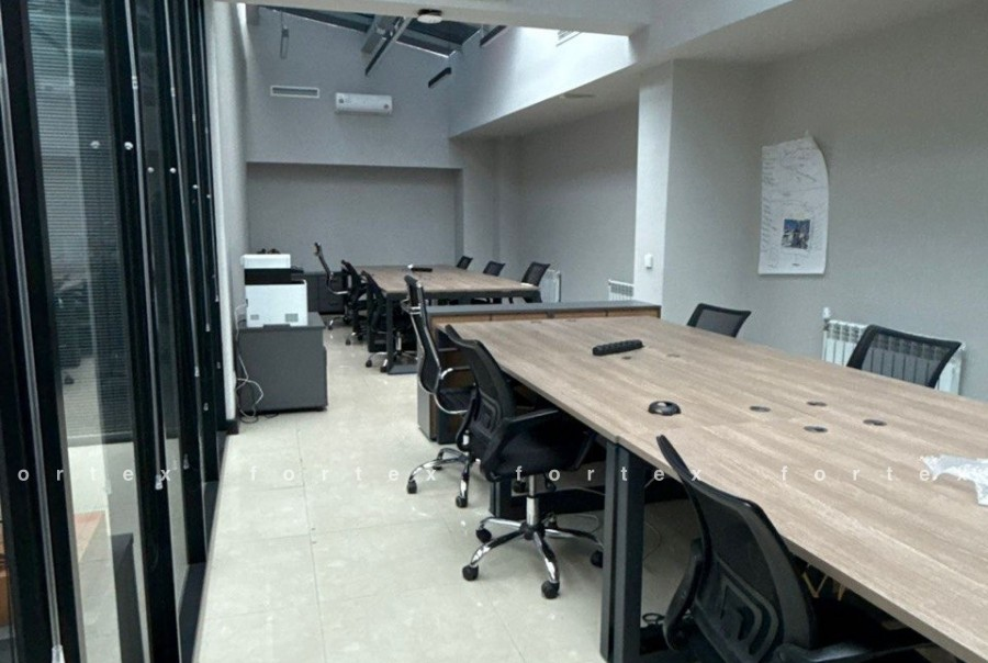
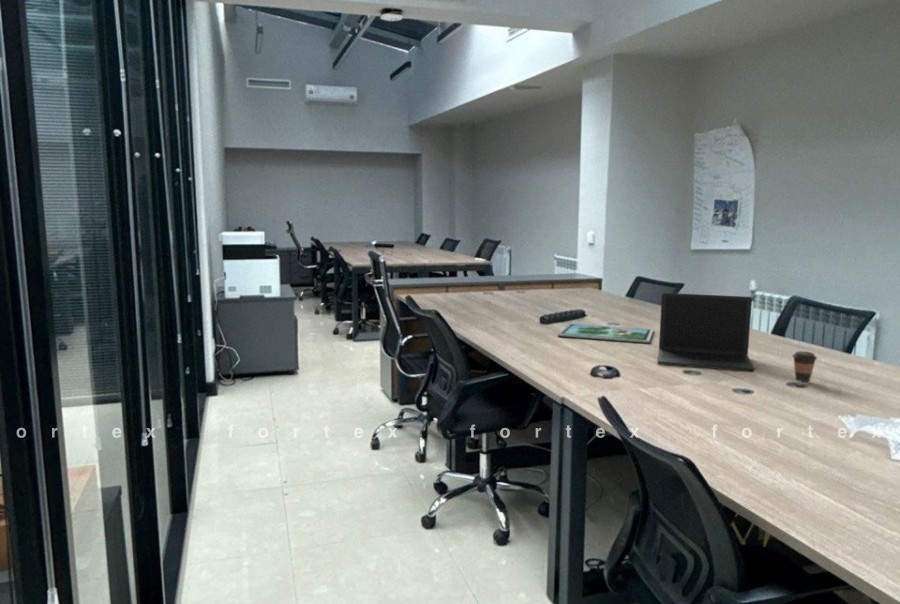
+ coffee cup [792,350,818,383]
+ picture frame [557,323,654,344]
+ laptop [657,292,756,372]
